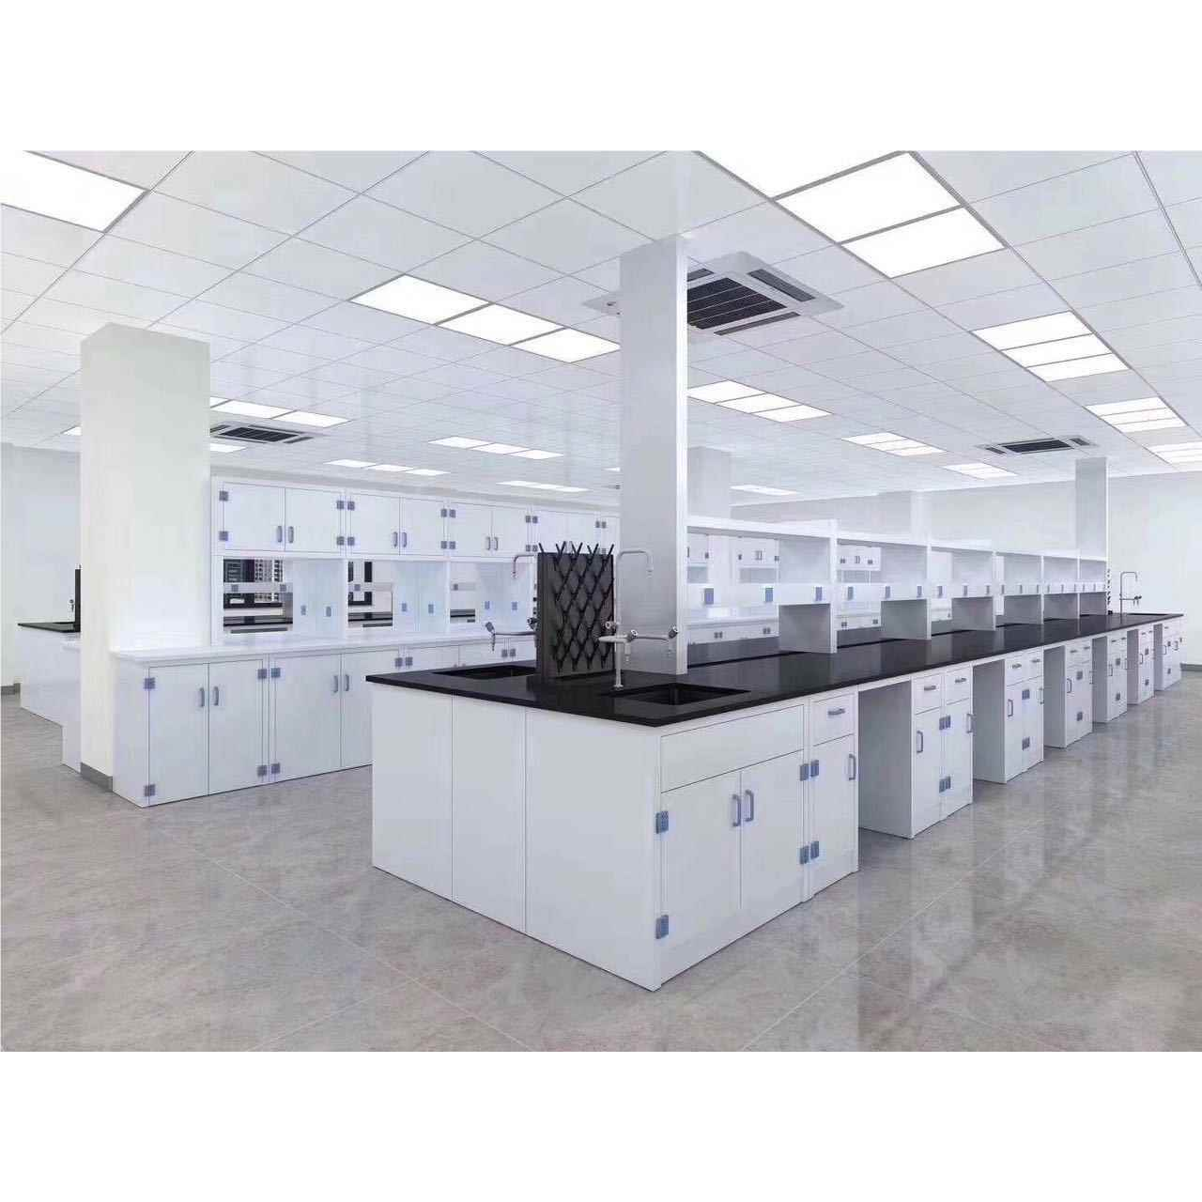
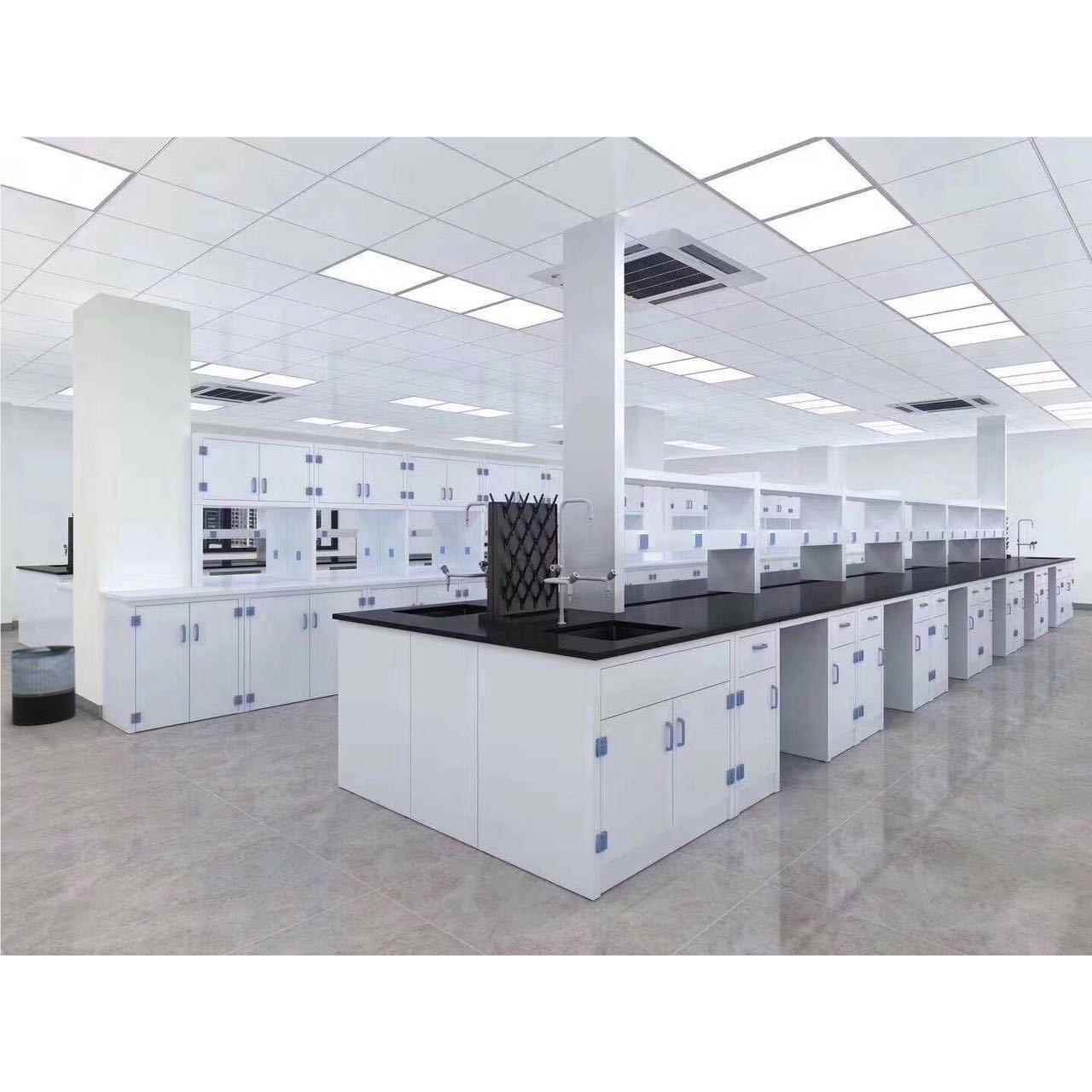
+ trash can [10,645,77,726]
